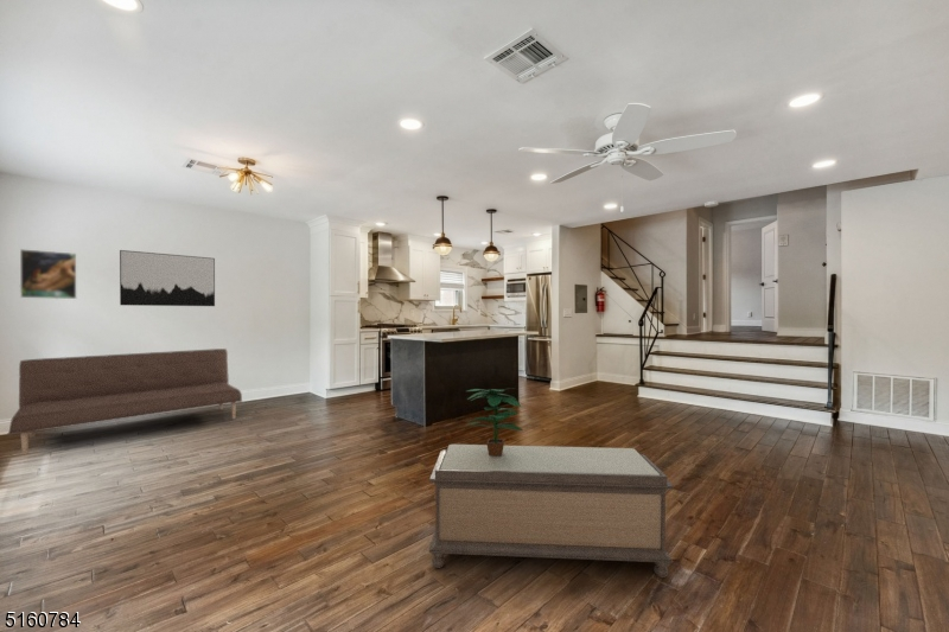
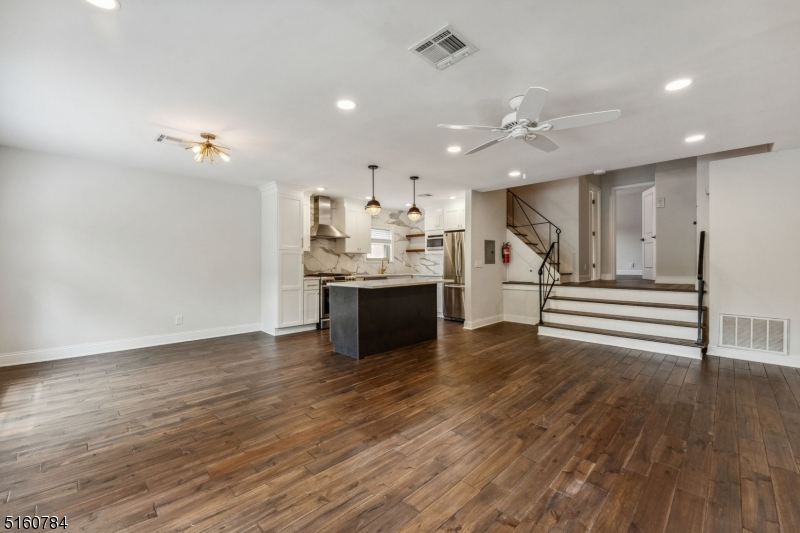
- potted plant [464,387,523,457]
- bench [428,443,675,579]
- wall art [119,249,216,307]
- sofa [6,347,243,455]
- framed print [19,248,77,300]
